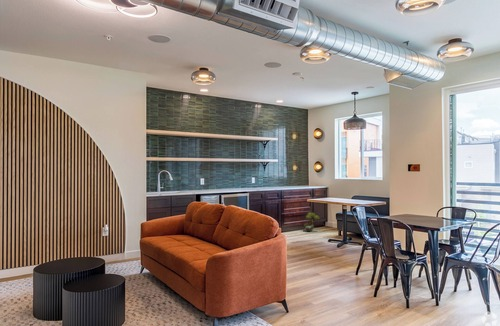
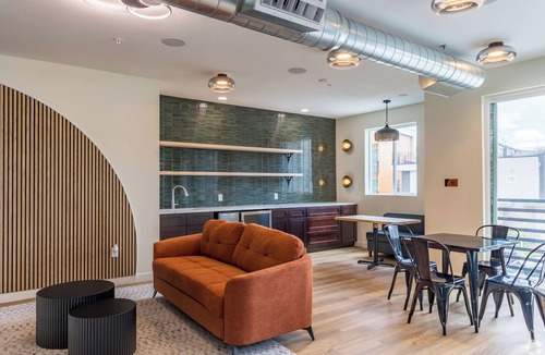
- decorative tree [303,211,321,232]
